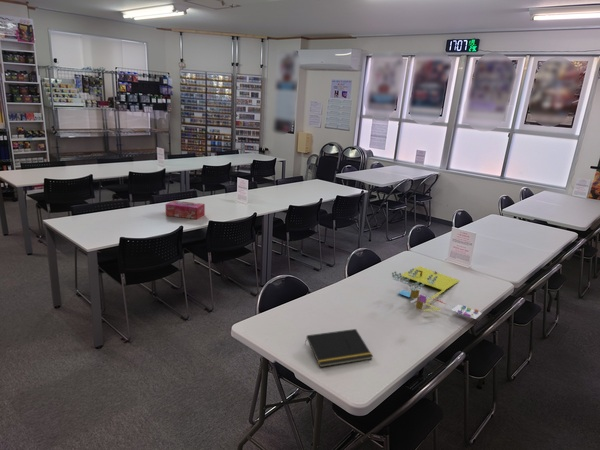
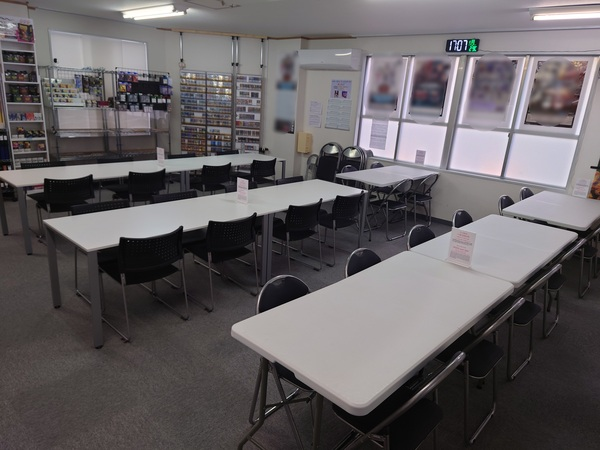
- board game [391,265,483,320]
- tissue box [165,200,206,220]
- notepad [304,328,374,368]
